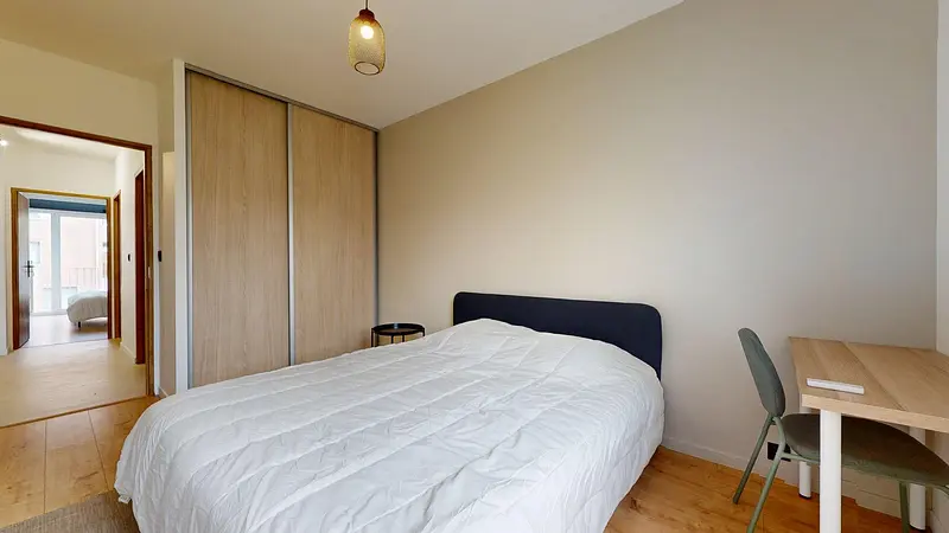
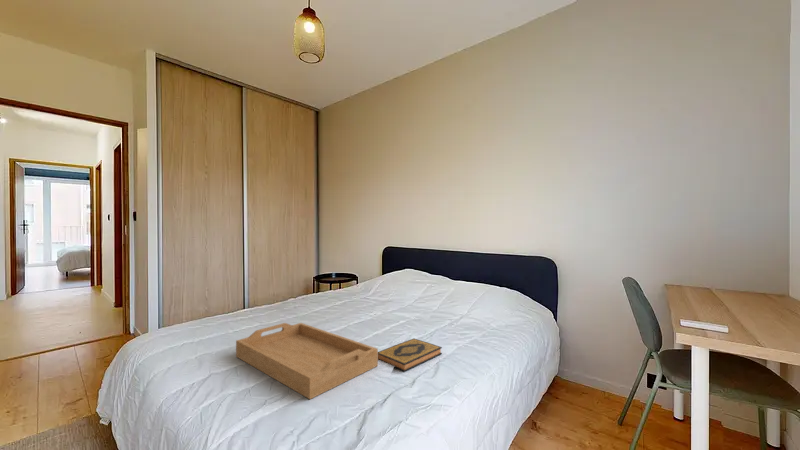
+ hardback book [378,338,443,373]
+ serving tray [235,322,379,400]
